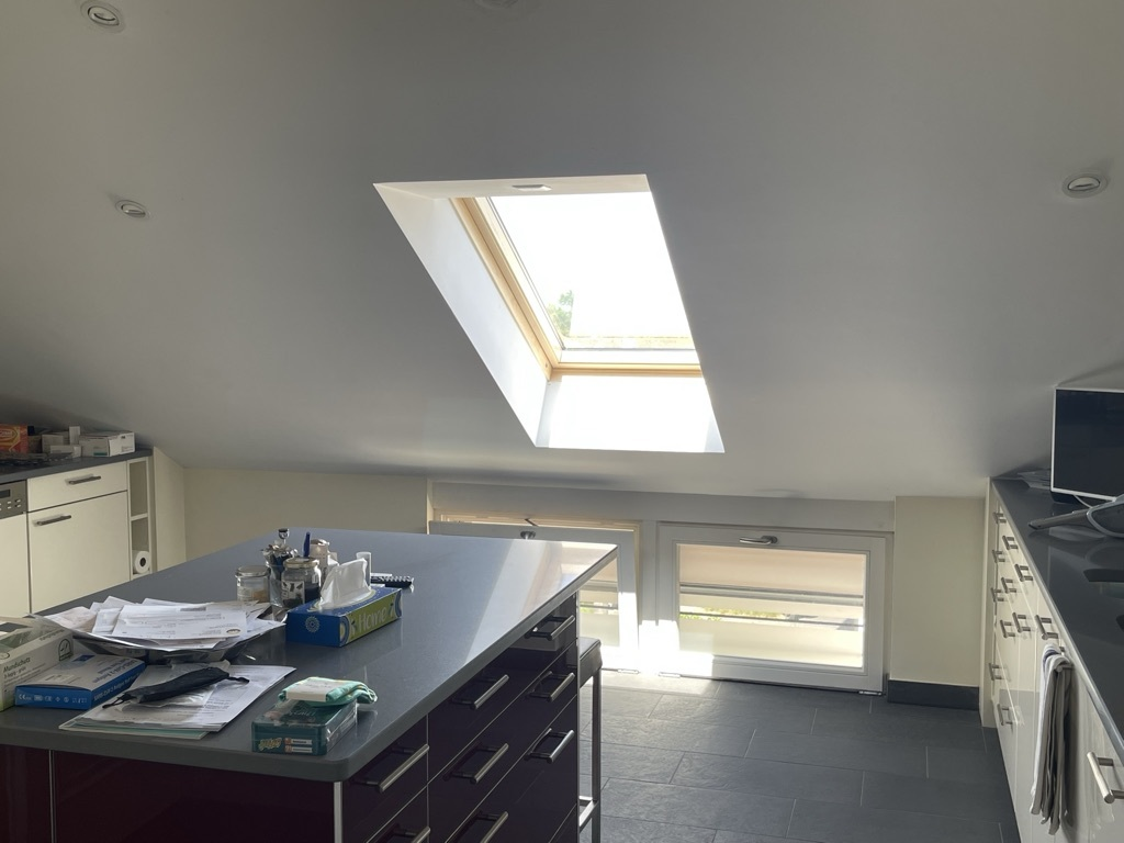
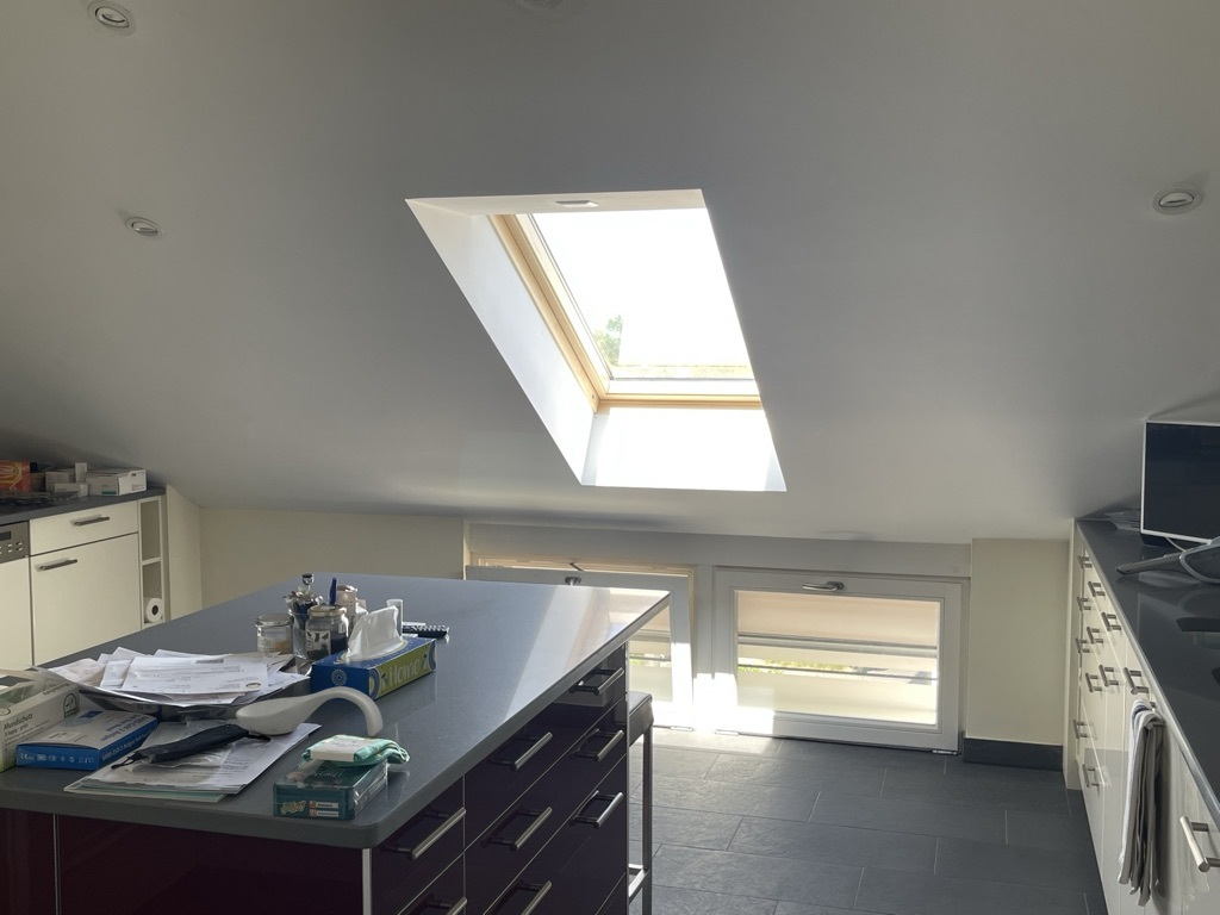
+ spoon rest [235,685,384,737]
